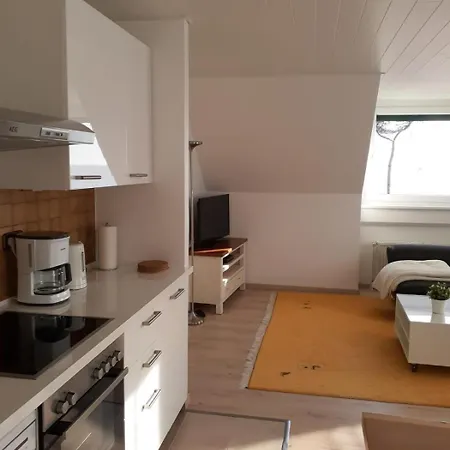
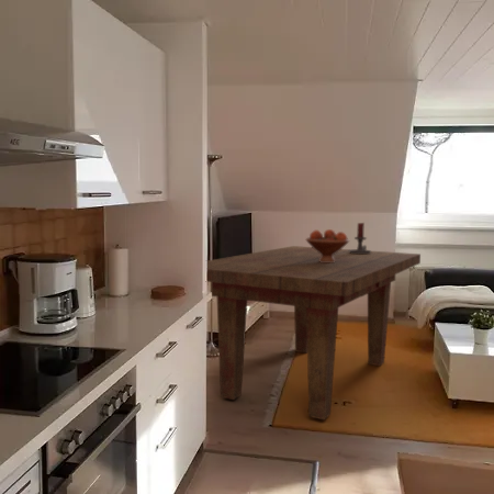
+ candle holder [349,222,372,254]
+ fruit bowl [305,228,350,262]
+ dining table [206,245,422,420]
